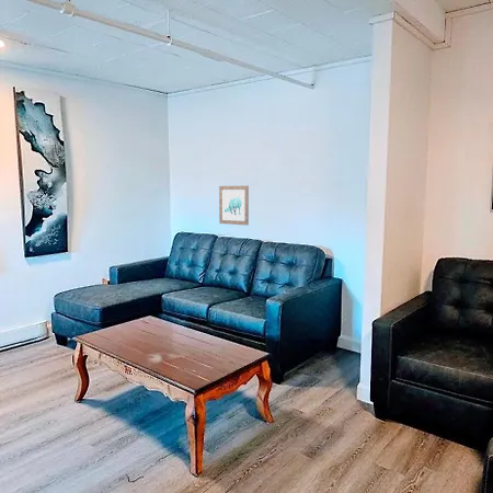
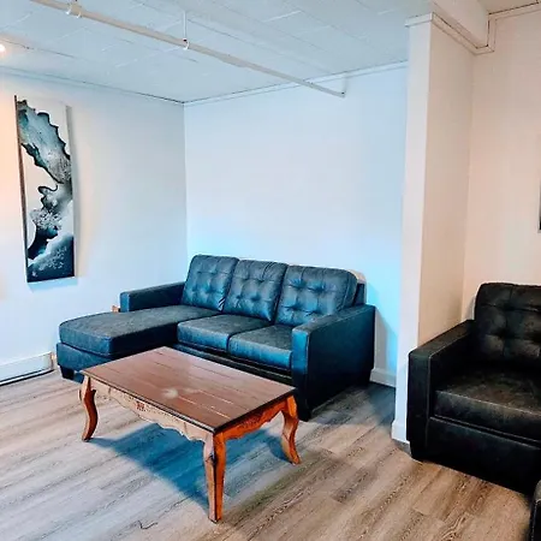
- wall art [218,185,250,226]
